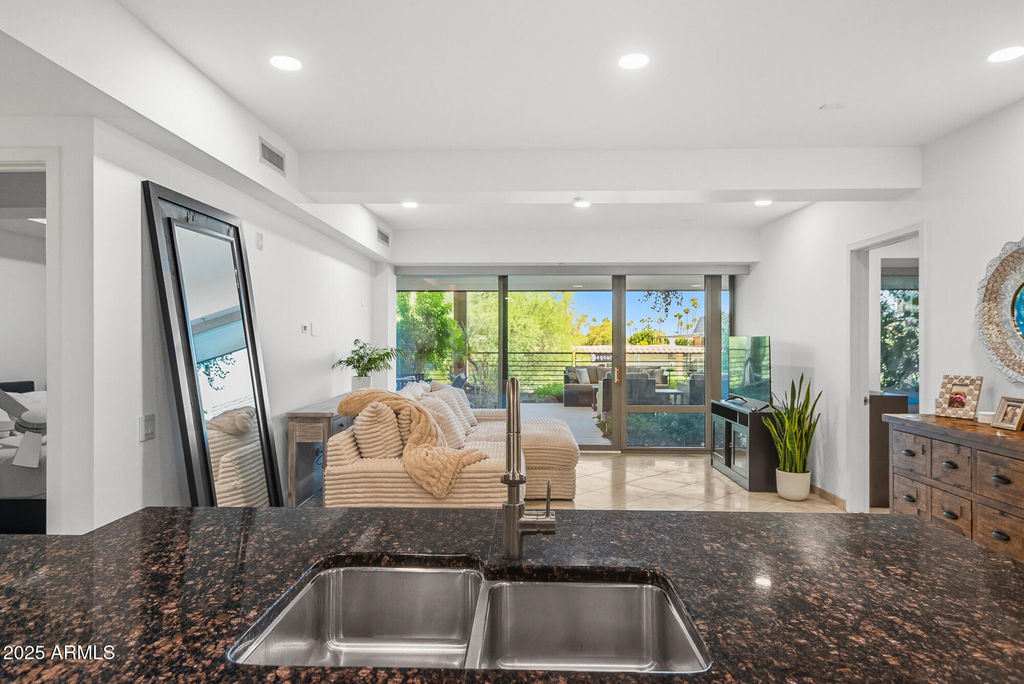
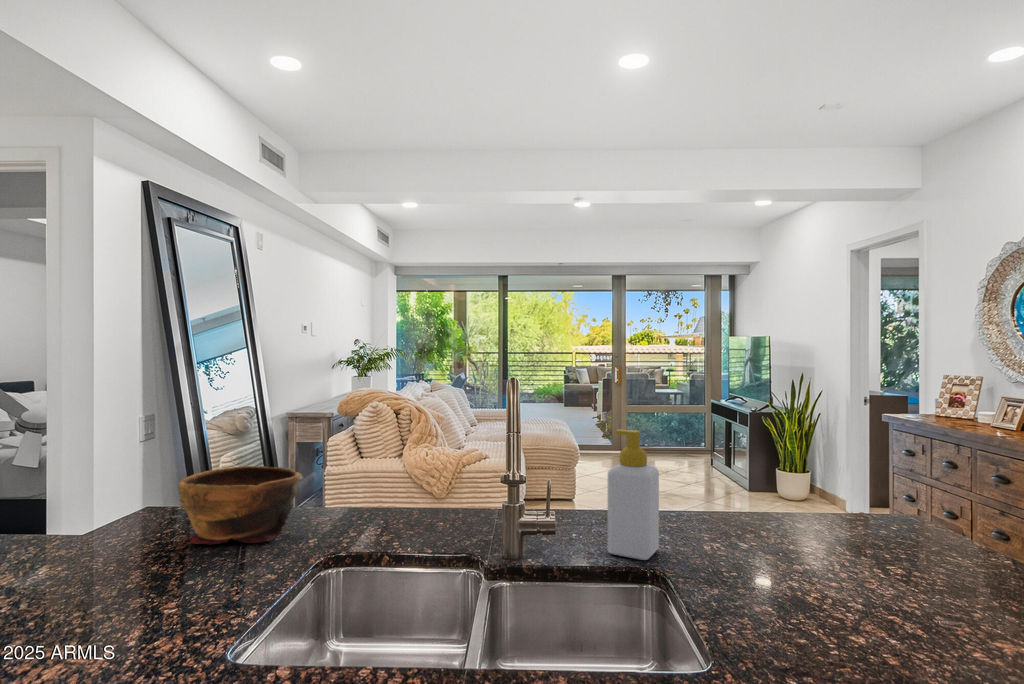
+ soap bottle [607,429,660,561]
+ bowl [177,465,304,546]
